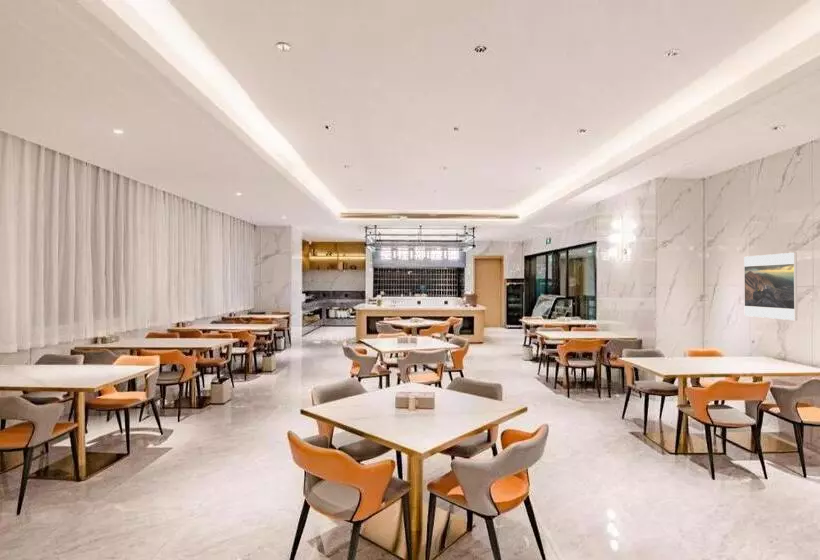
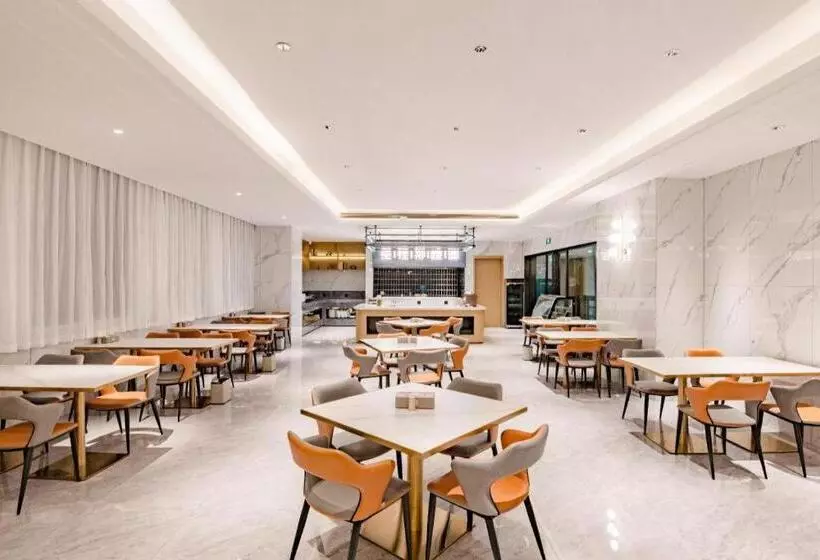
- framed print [743,252,798,321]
